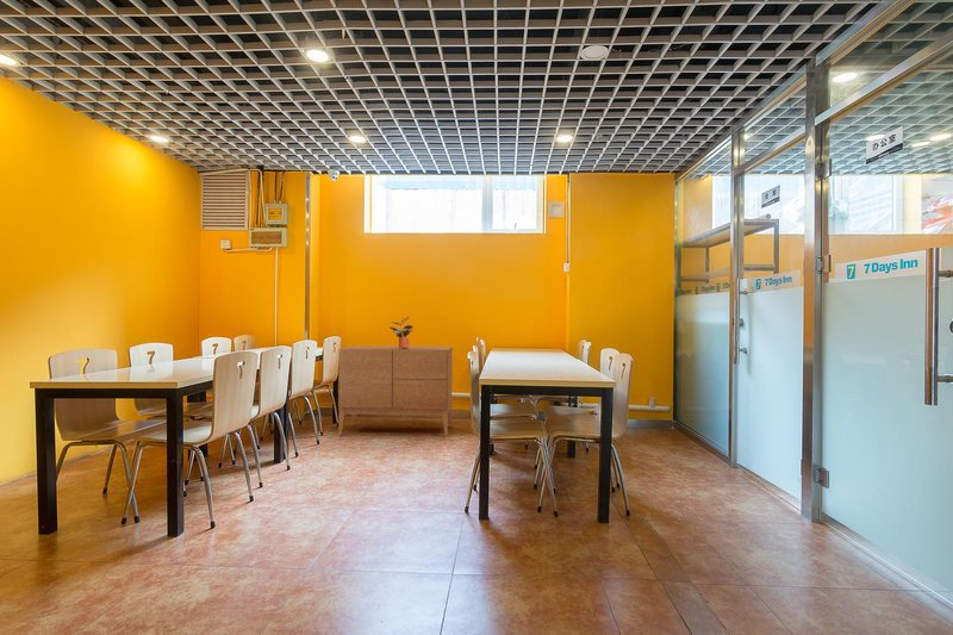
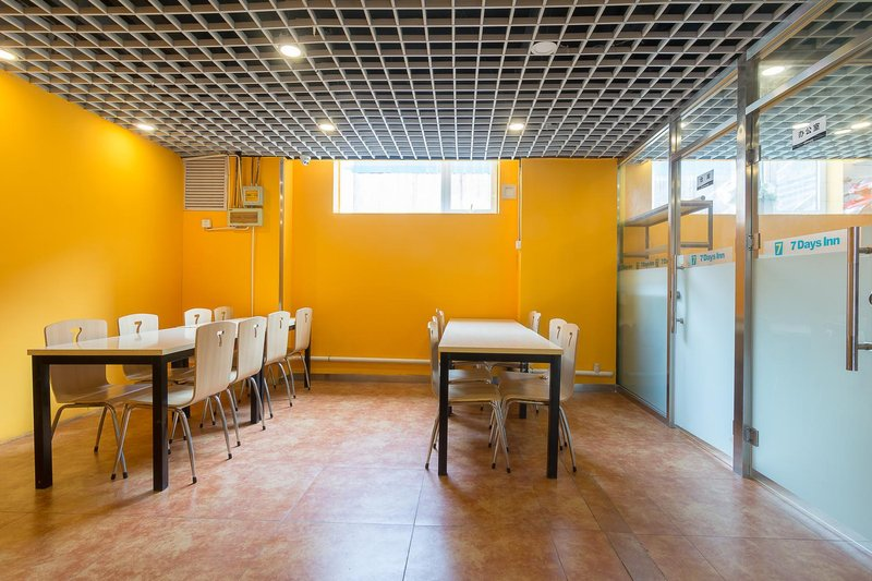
- sideboard [337,344,454,438]
- potted plant [388,315,415,348]
